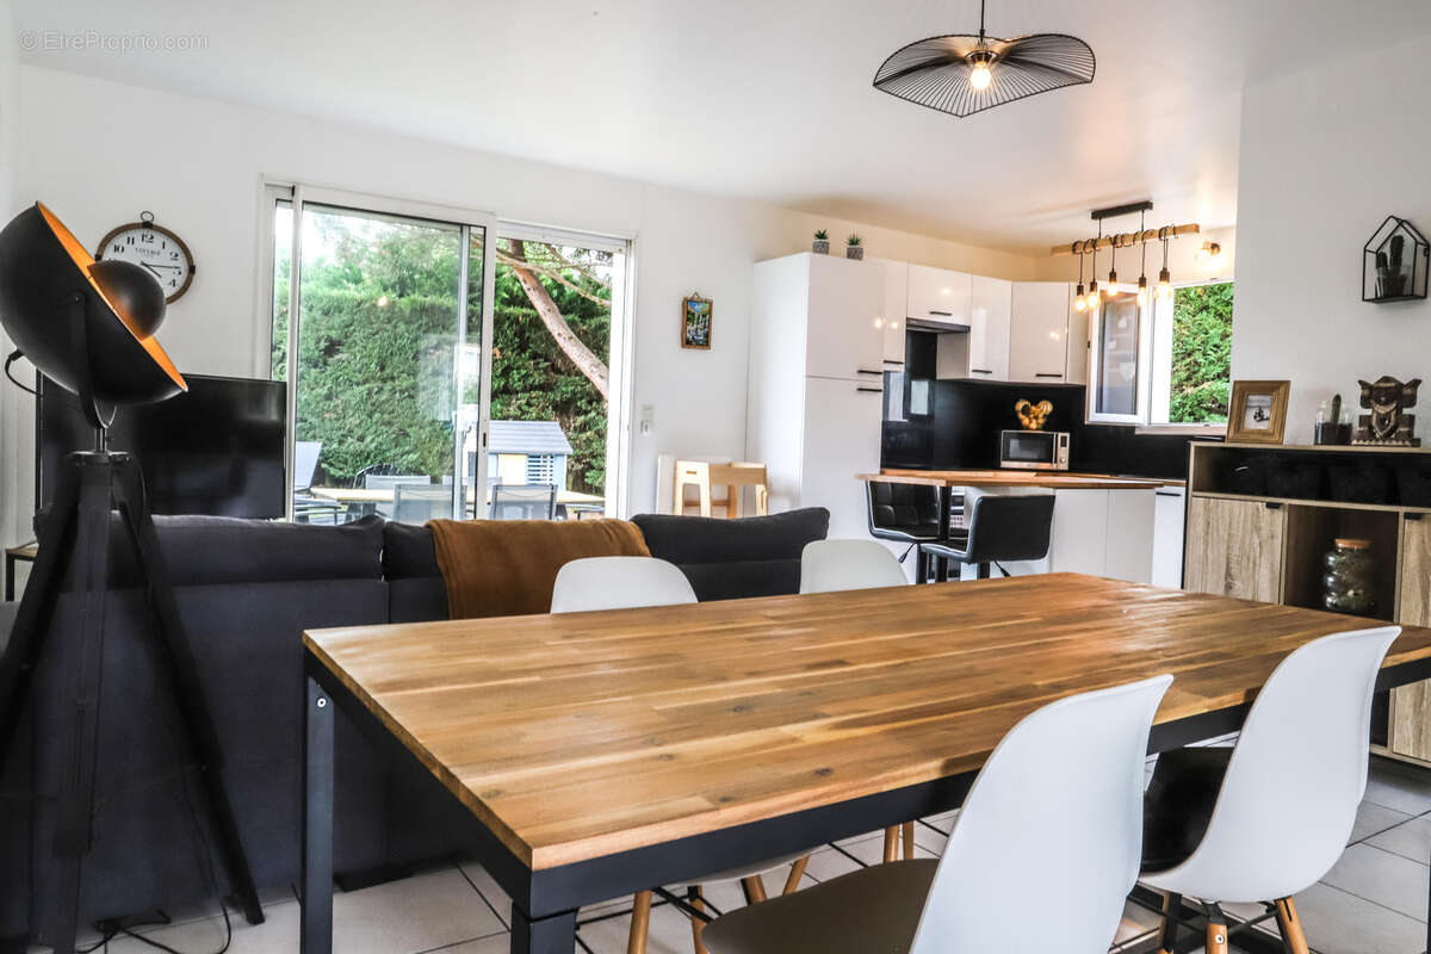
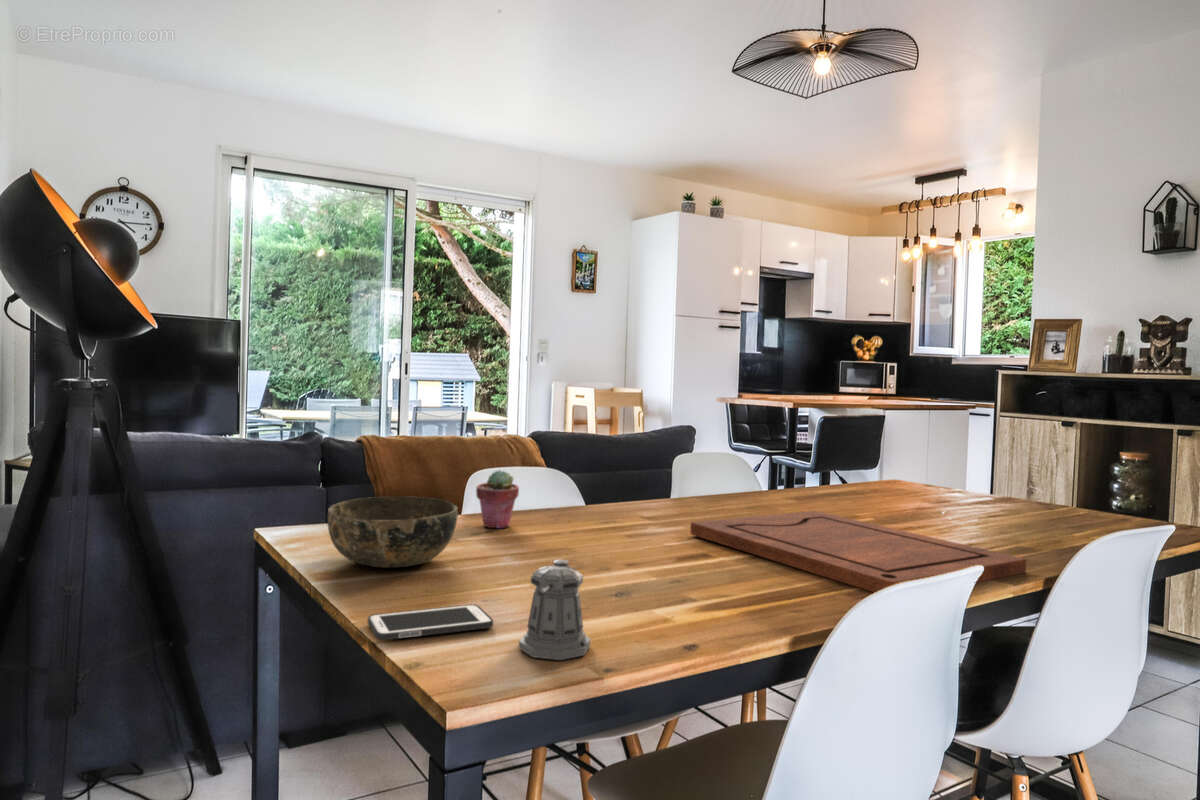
+ bowl [326,495,459,569]
+ cutting board [689,510,1028,593]
+ pepper shaker [518,559,592,661]
+ potted succulent [475,469,520,529]
+ cell phone [367,603,494,641]
